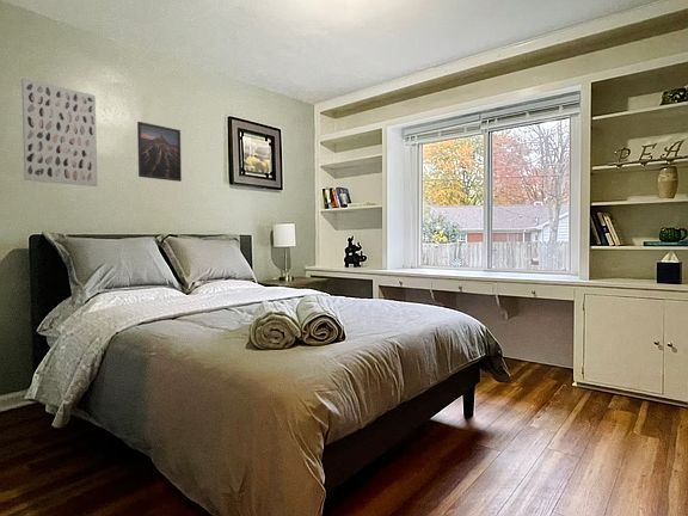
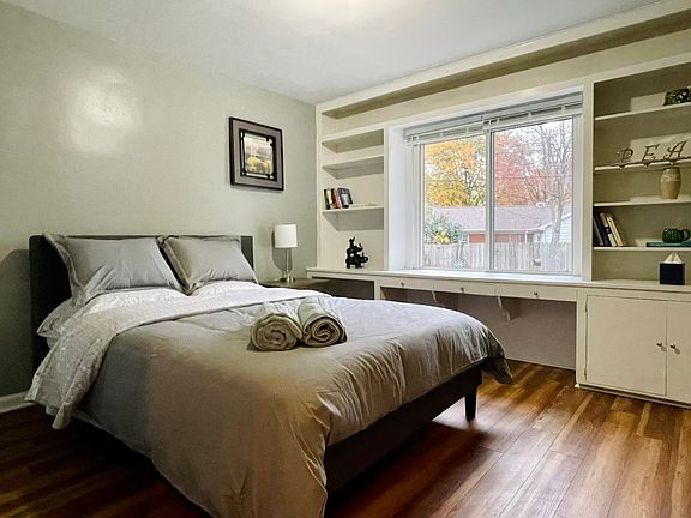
- wall art [20,78,99,188]
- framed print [136,121,183,183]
